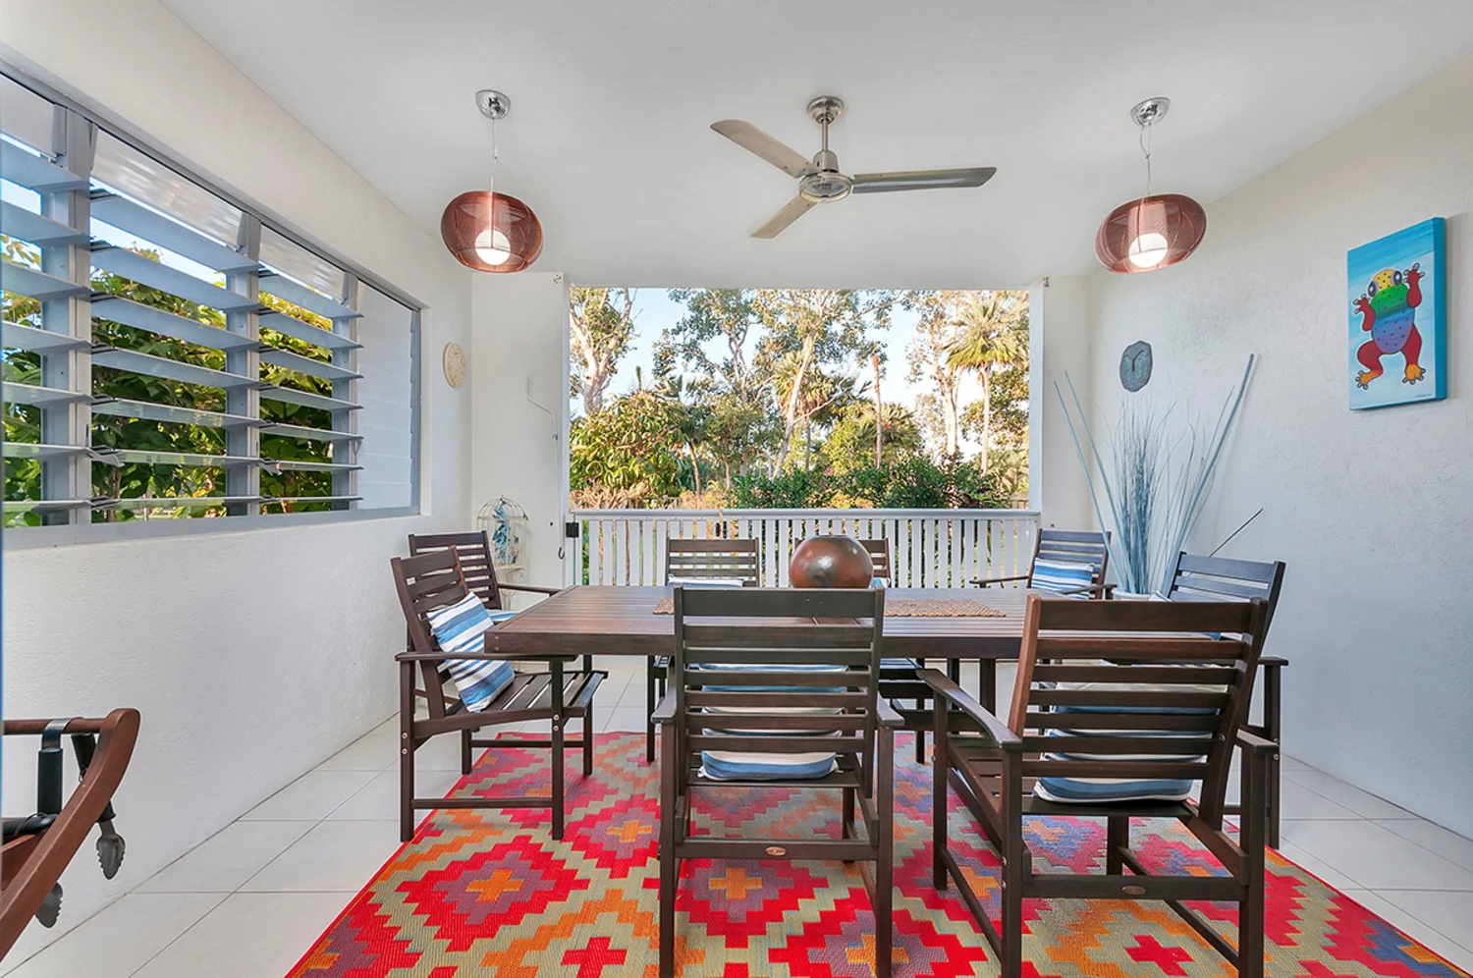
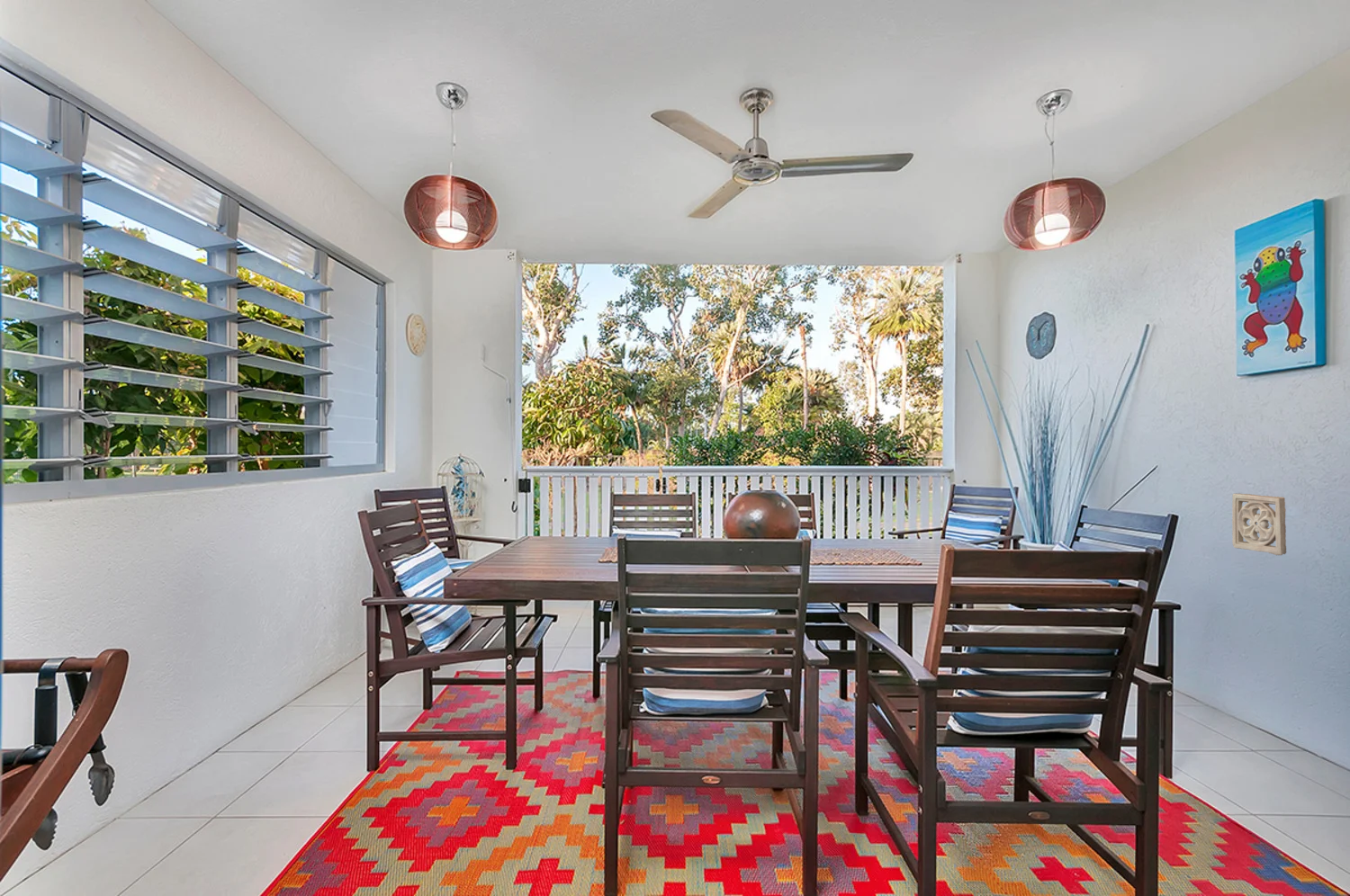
+ wall ornament [1231,493,1287,556]
